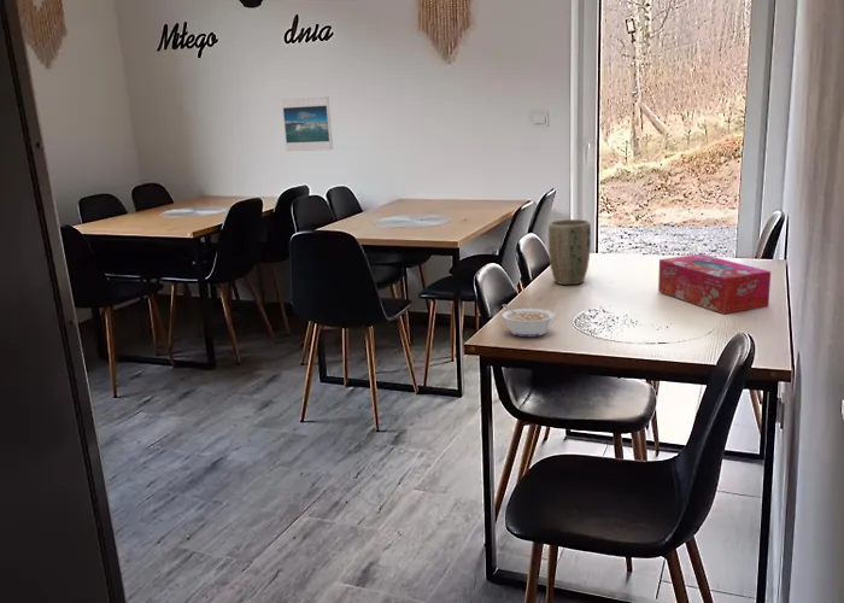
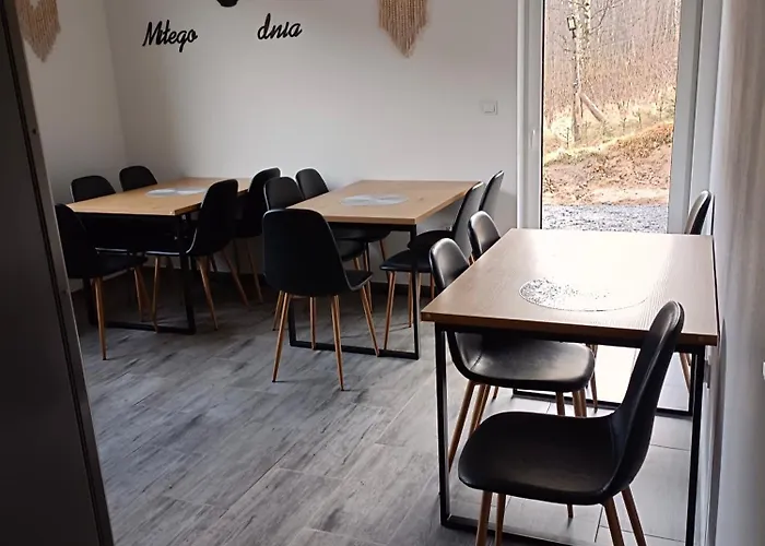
- tissue box [657,253,772,315]
- legume [500,303,556,338]
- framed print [281,96,334,152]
- plant pot [547,218,592,286]
